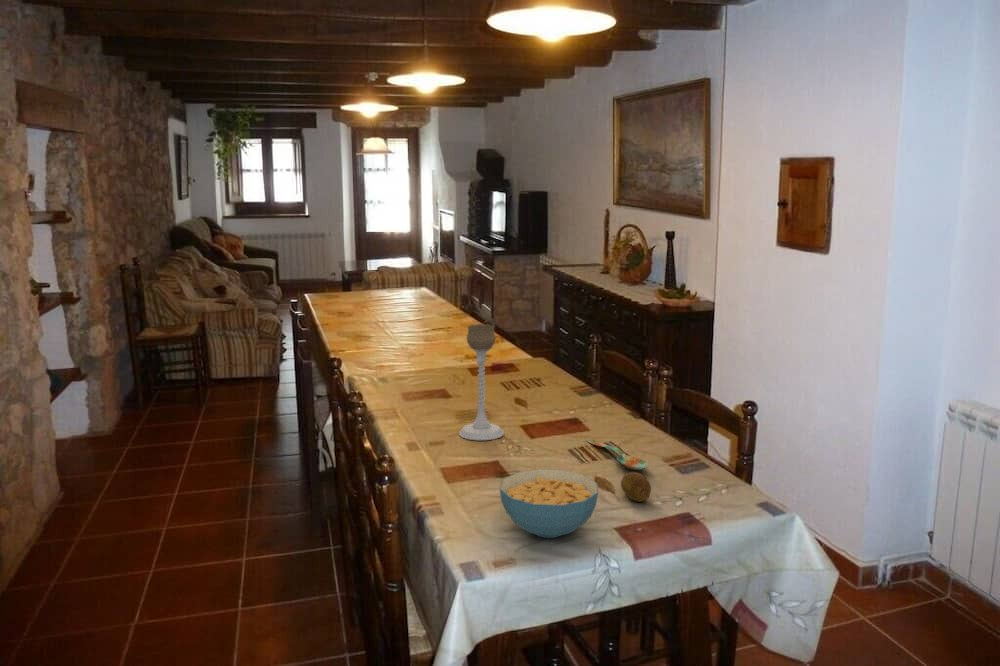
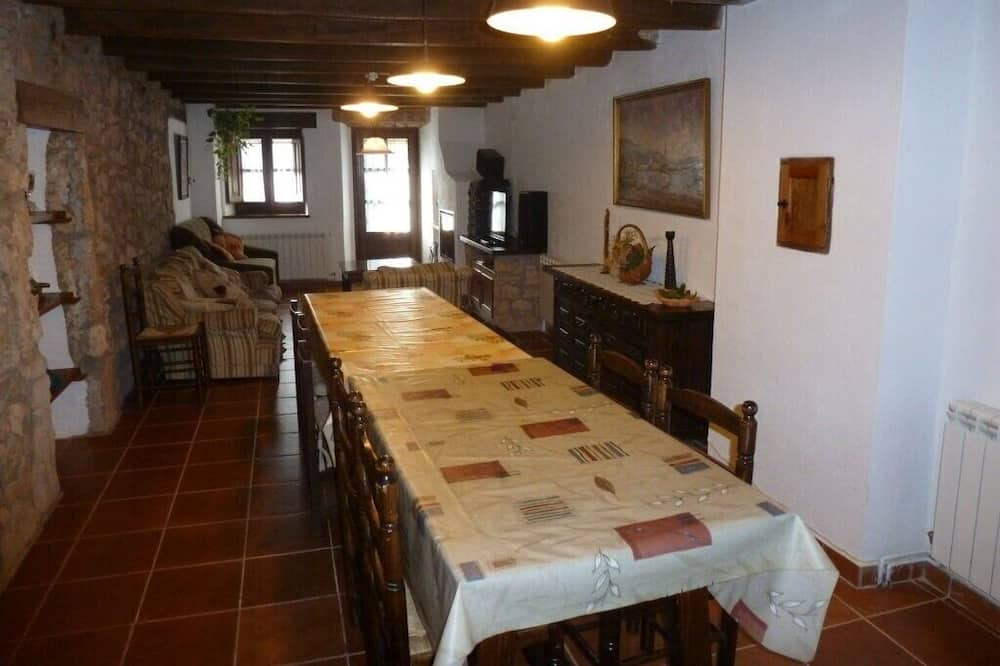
- spoon [585,439,650,471]
- fruit [620,471,652,503]
- cereal bowl [499,468,599,539]
- candle holder [458,323,505,441]
